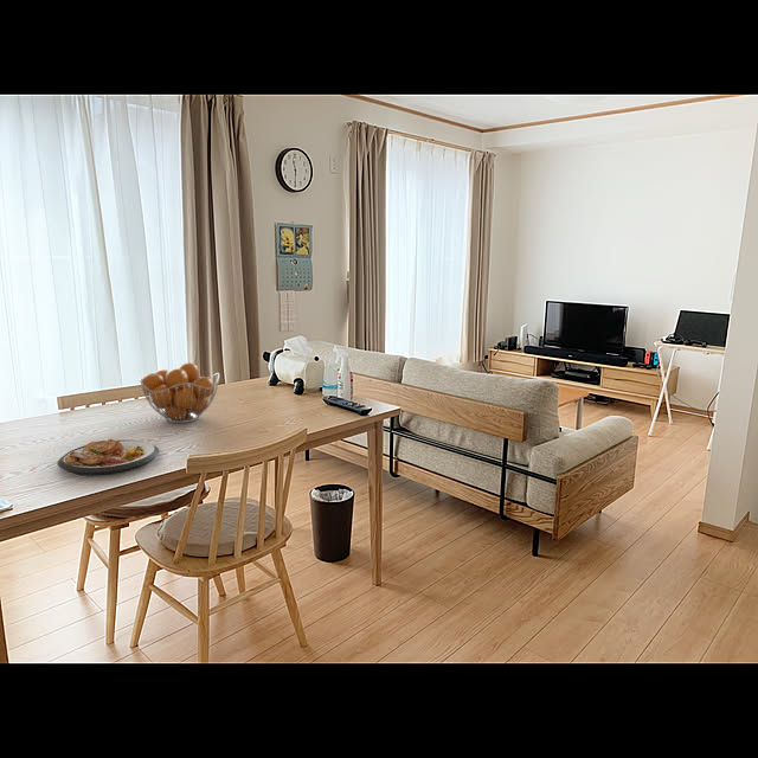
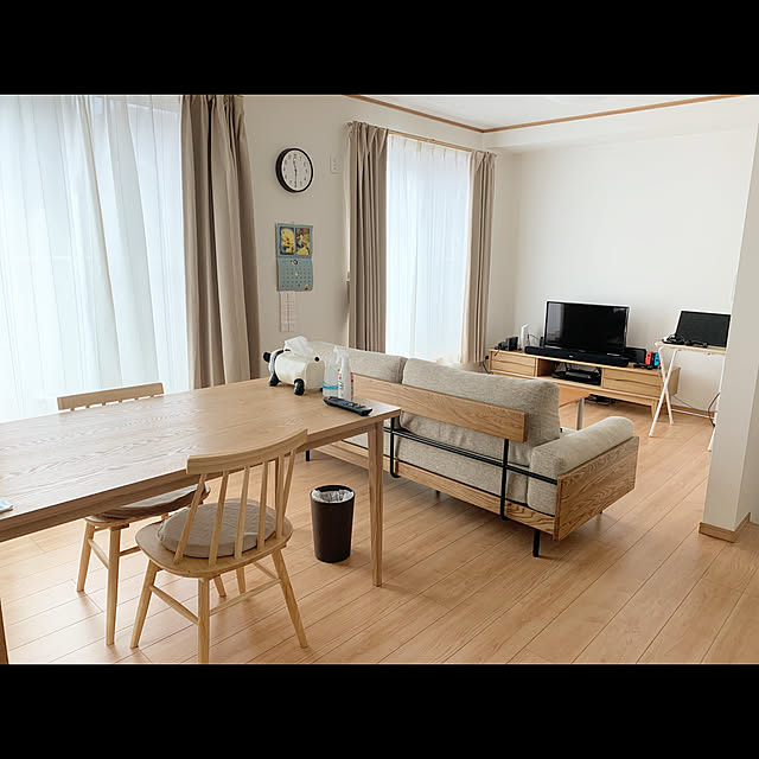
- plate [57,438,161,477]
- fruit basket [139,361,220,424]
